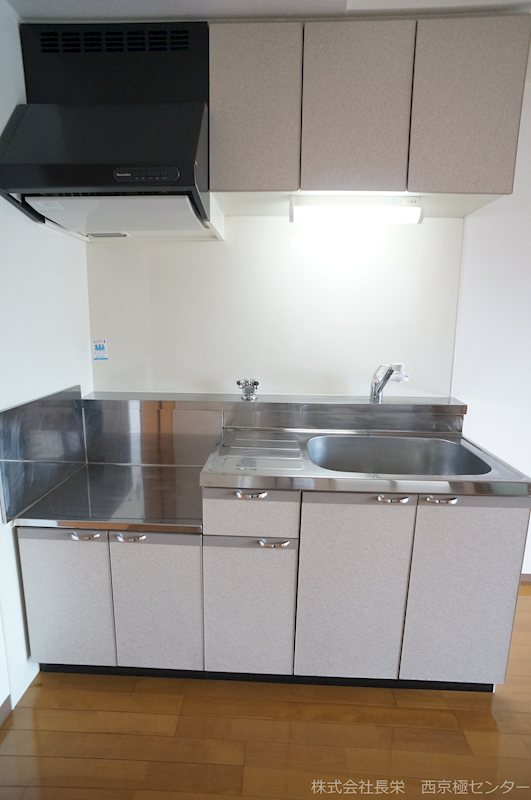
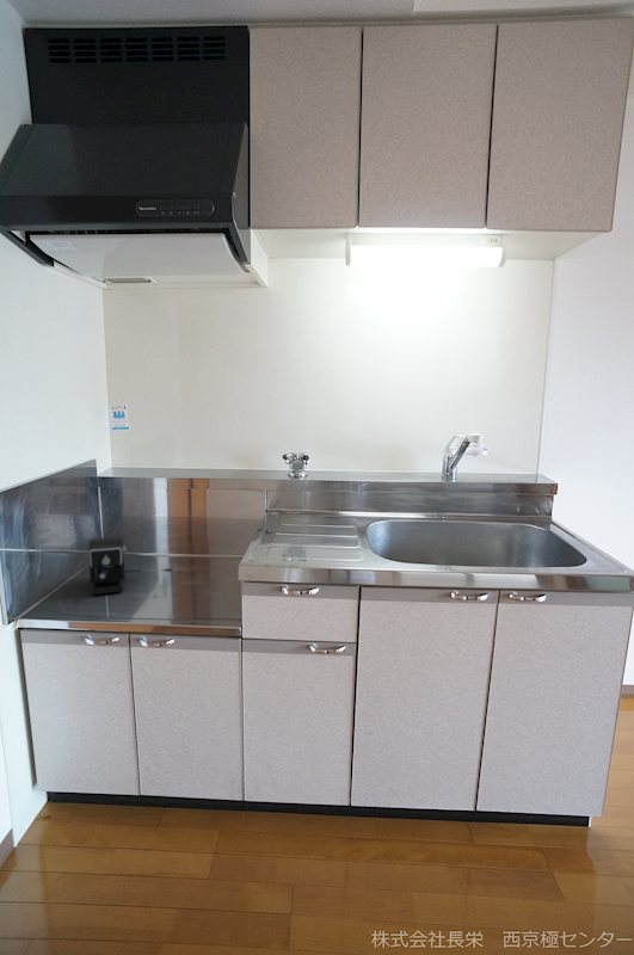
+ coffee maker [87,536,173,596]
